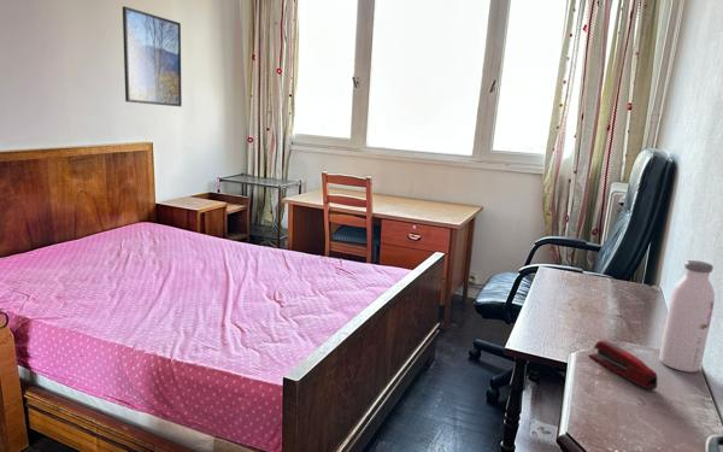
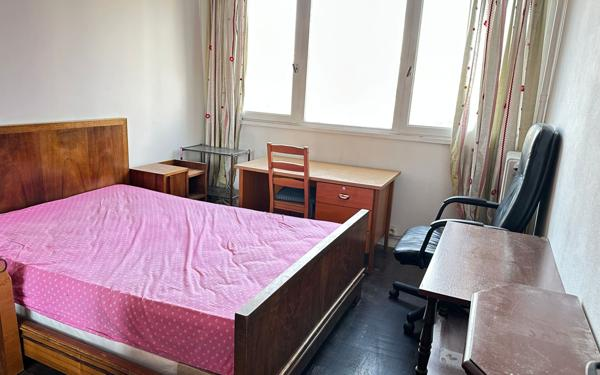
- water bottle [659,259,716,374]
- stapler [587,339,659,391]
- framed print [122,5,183,107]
